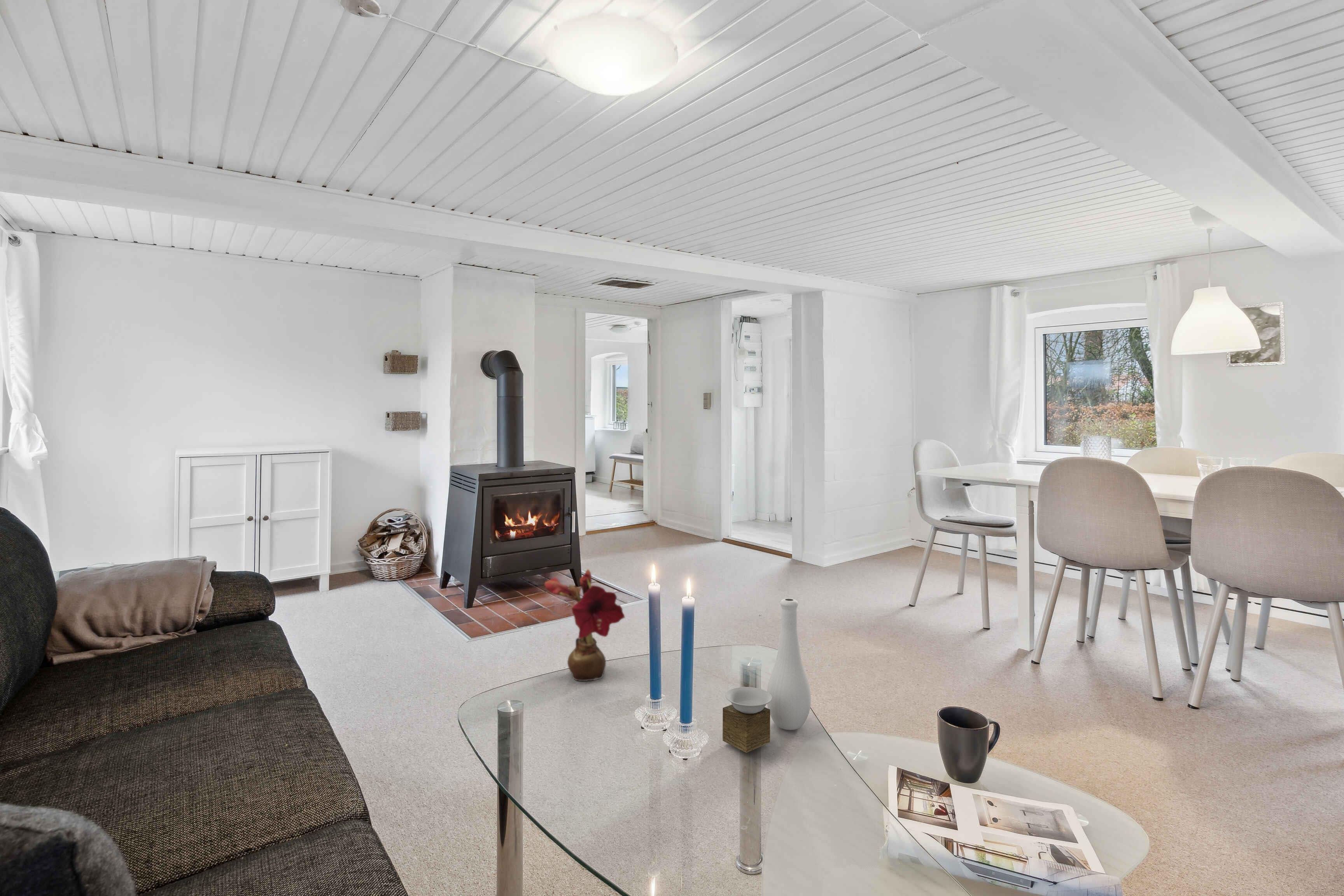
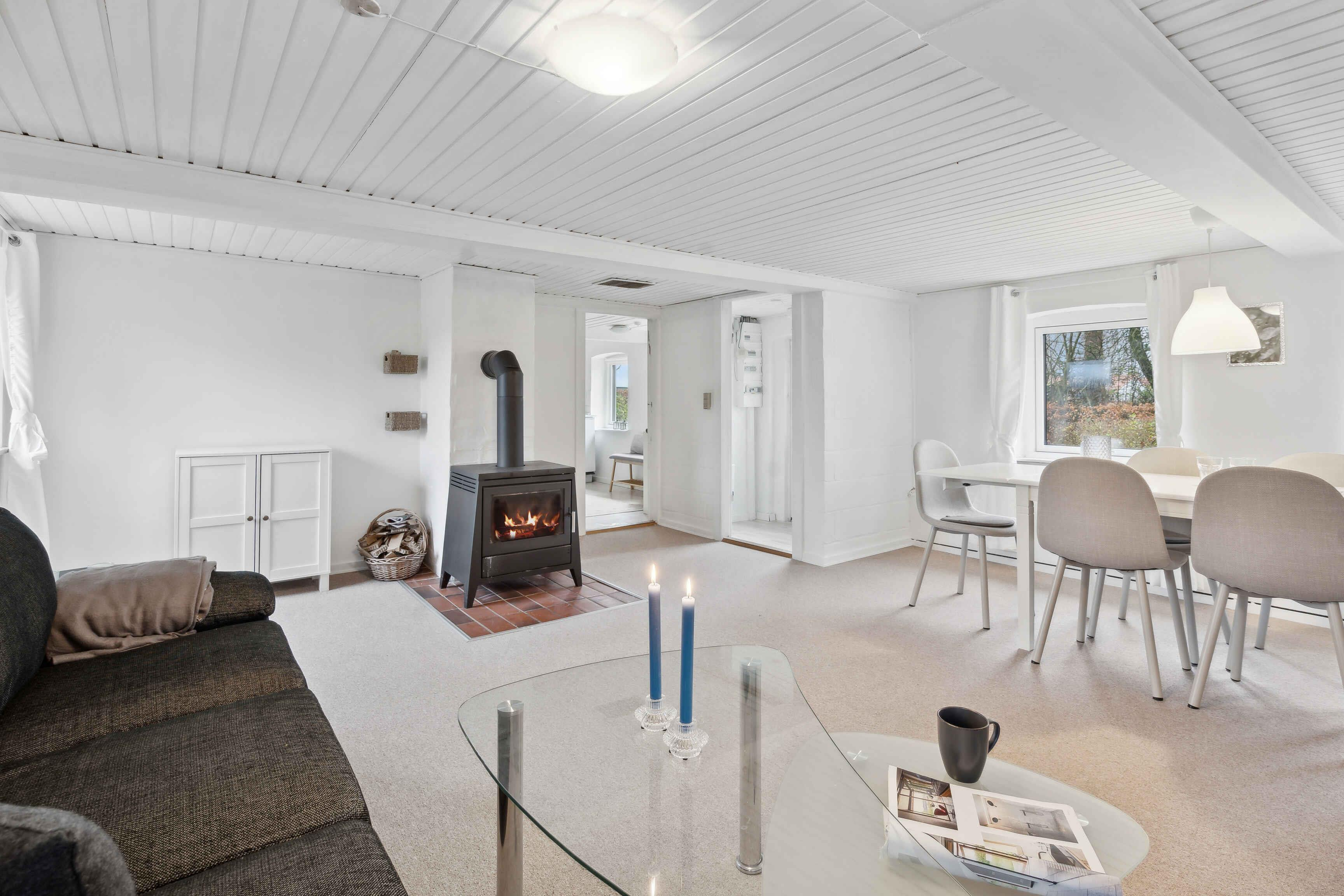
- vase [722,598,811,753]
- flower [544,569,625,681]
